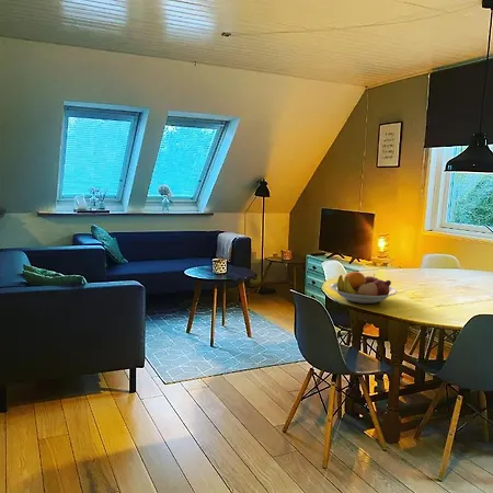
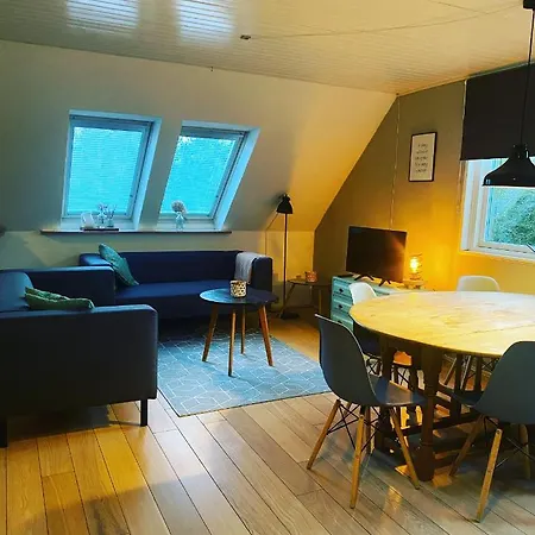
- fruit bowl [329,271,398,305]
